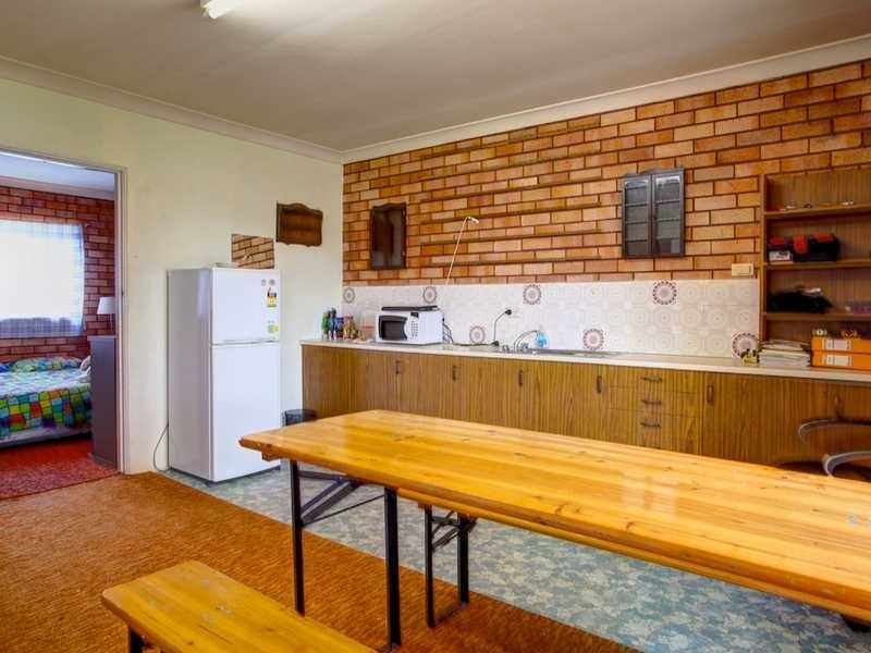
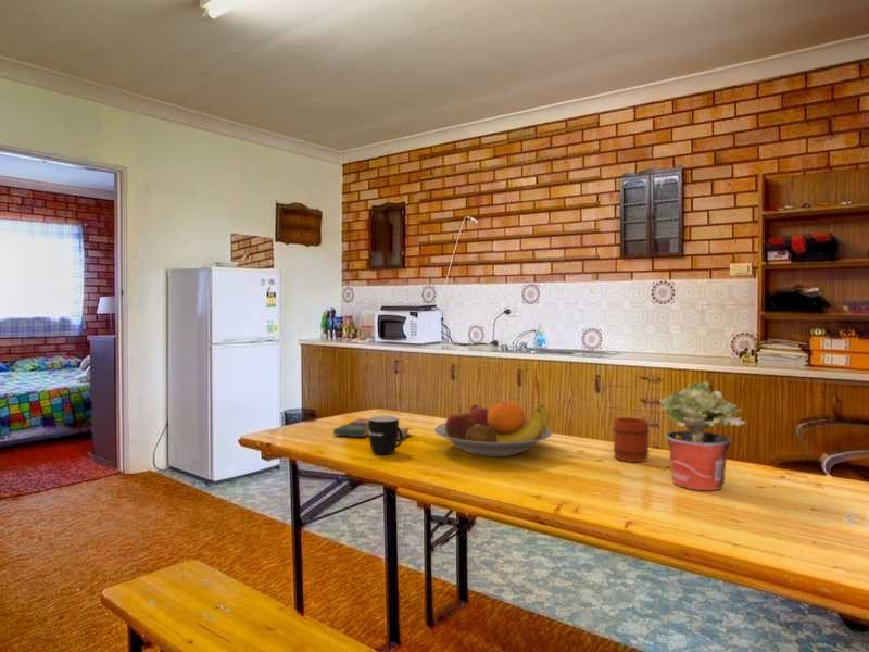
+ potted plant [658,380,747,491]
+ fruit bowl [433,400,553,457]
+ book [332,417,412,441]
+ mug [613,416,651,463]
+ mug [368,415,404,455]
